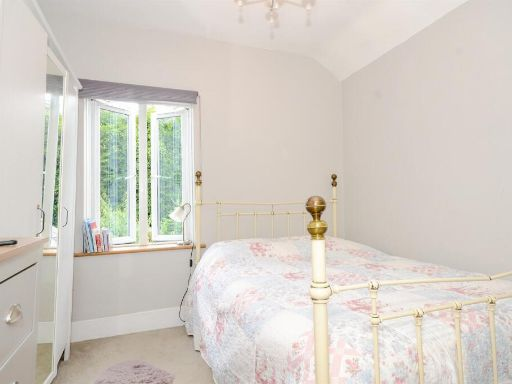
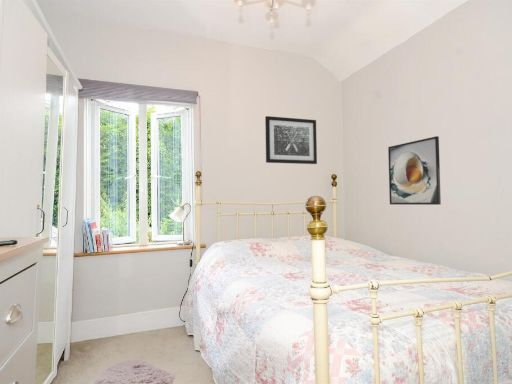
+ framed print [387,135,442,206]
+ wall art [264,115,318,165]
